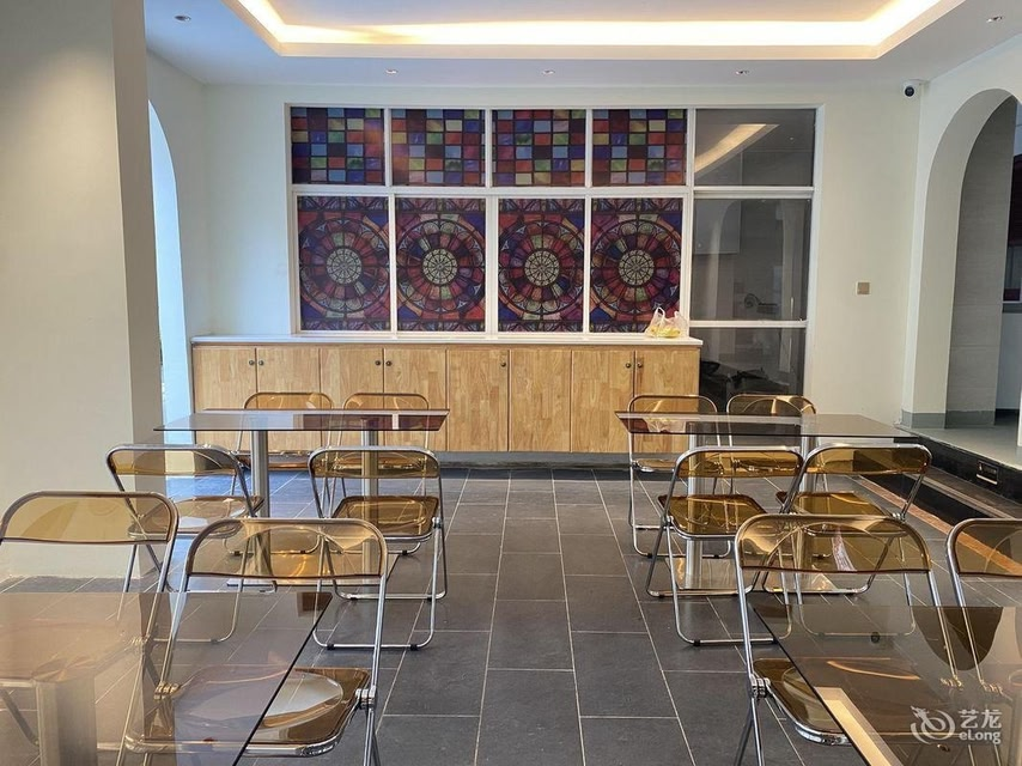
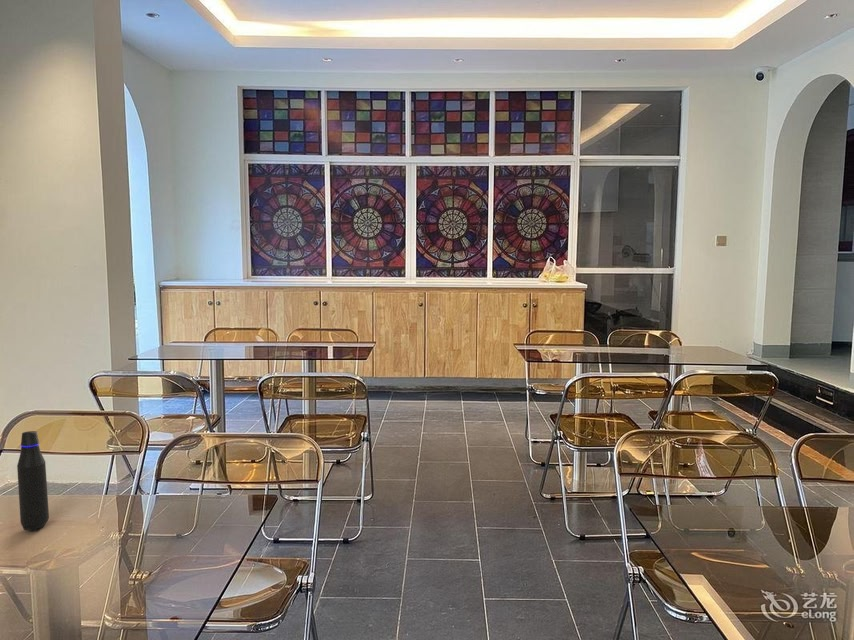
+ water bottle [16,430,50,532]
